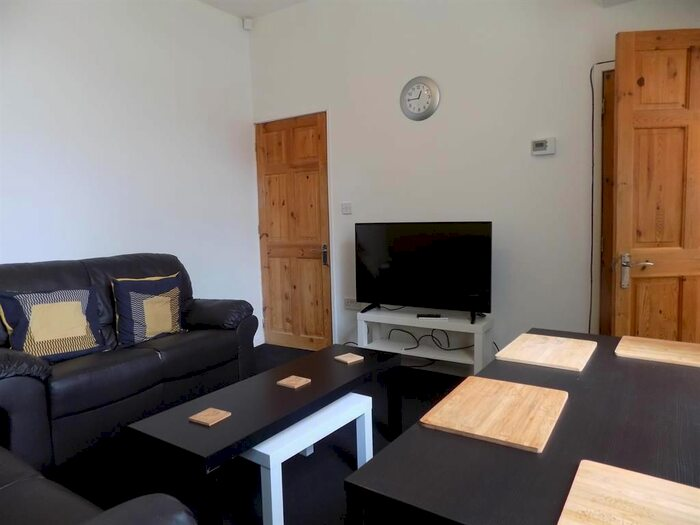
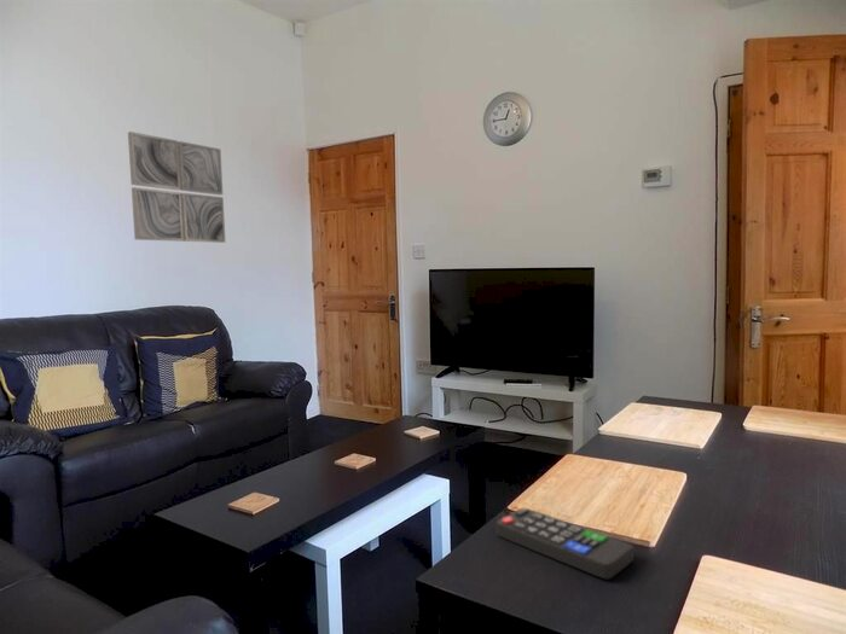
+ remote control [496,507,634,581]
+ wall art [127,130,226,244]
